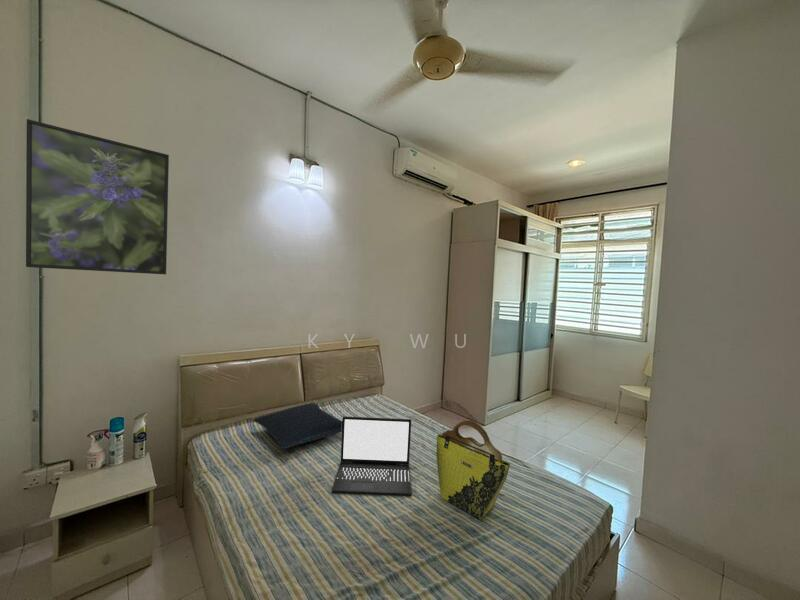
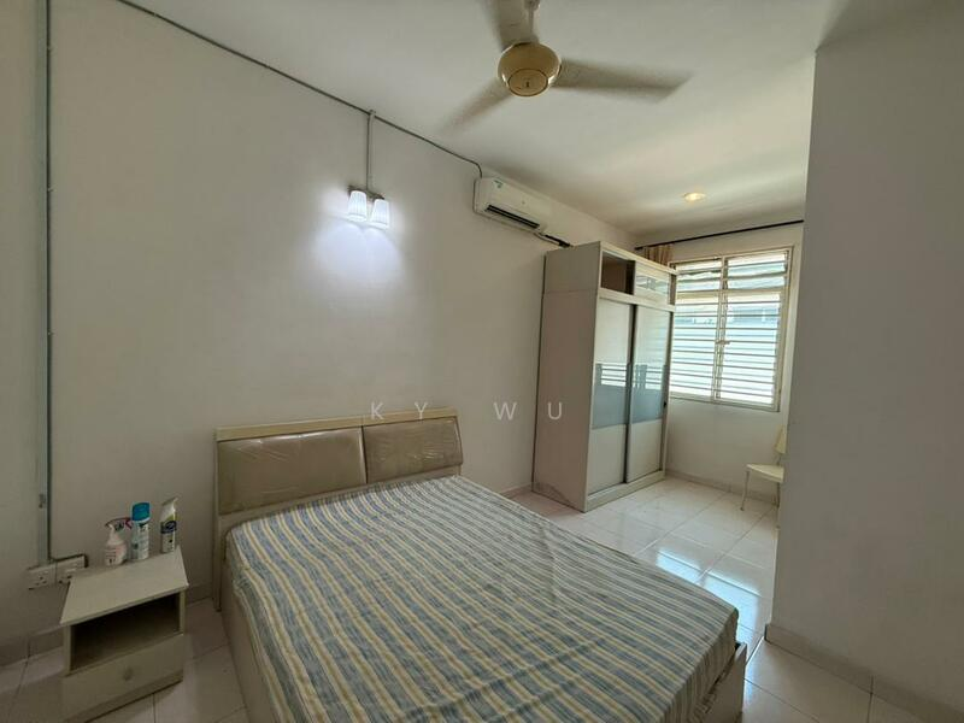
- pillow [252,402,342,450]
- laptop [331,415,412,497]
- tote bag [435,420,511,521]
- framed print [25,118,170,275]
